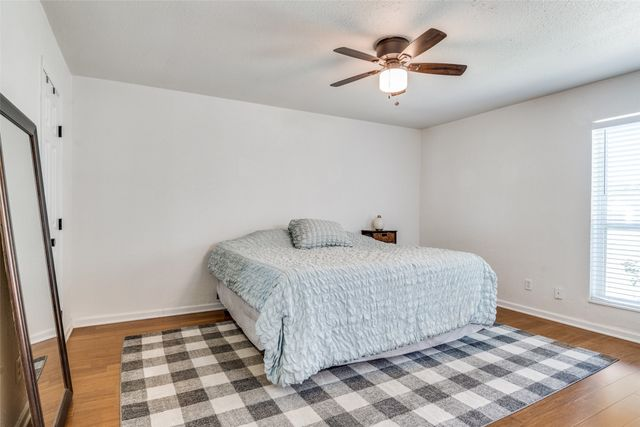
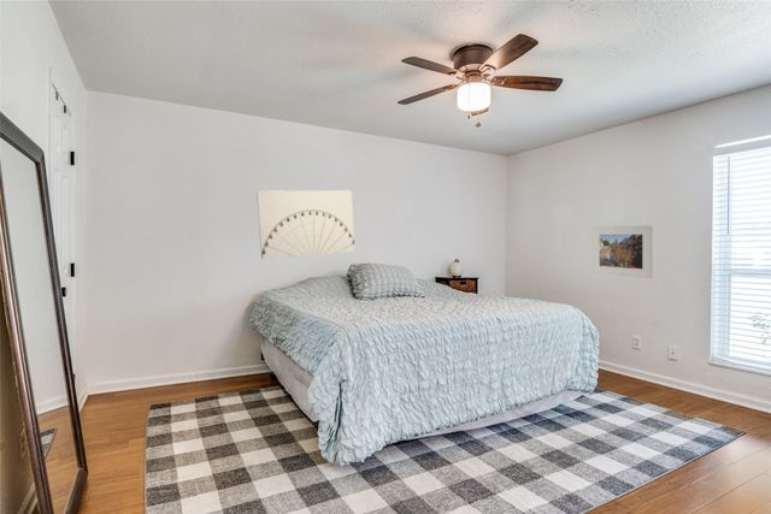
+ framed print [590,224,653,279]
+ wall art [255,189,357,260]
